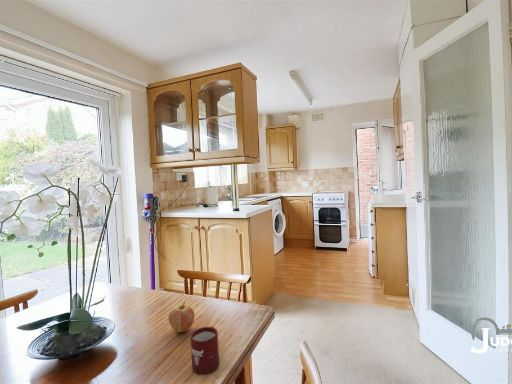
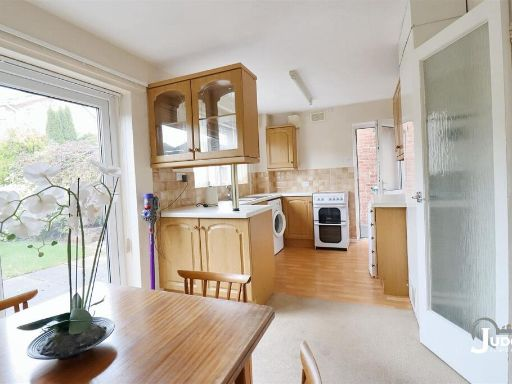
- fruit [167,301,196,333]
- cup [190,326,220,376]
